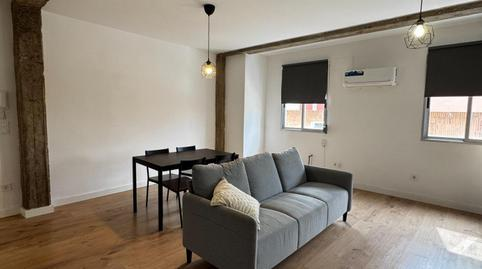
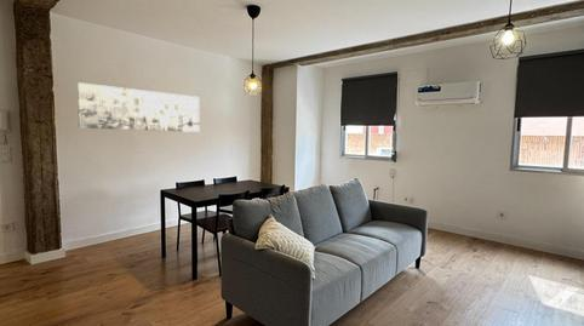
+ wall art [76,81,200,133]
